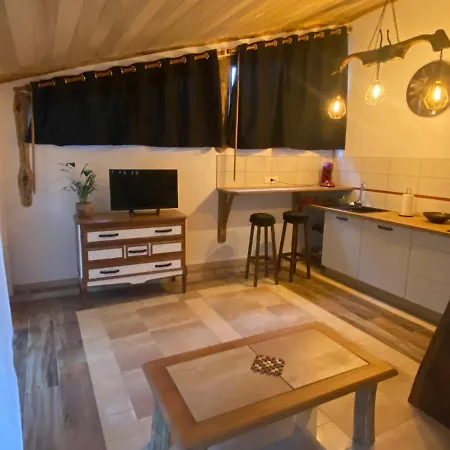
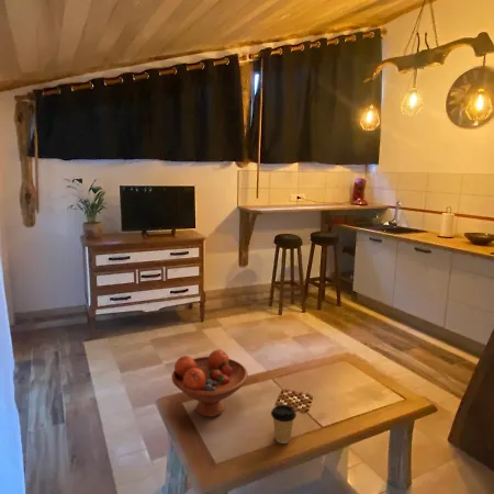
+ fruit bowl [171,349,249,418]
+ coffee cup [270,404,297,445]
